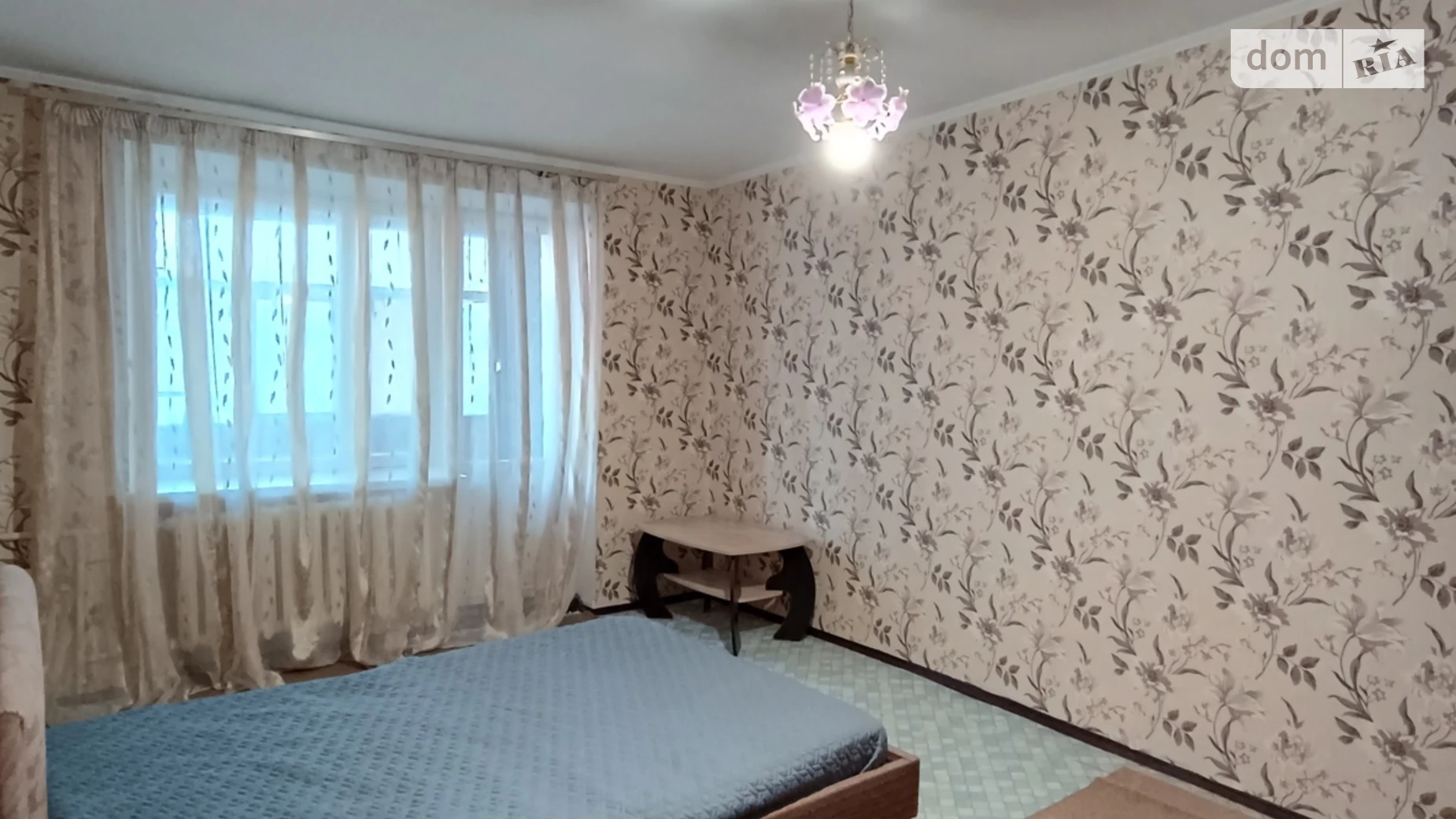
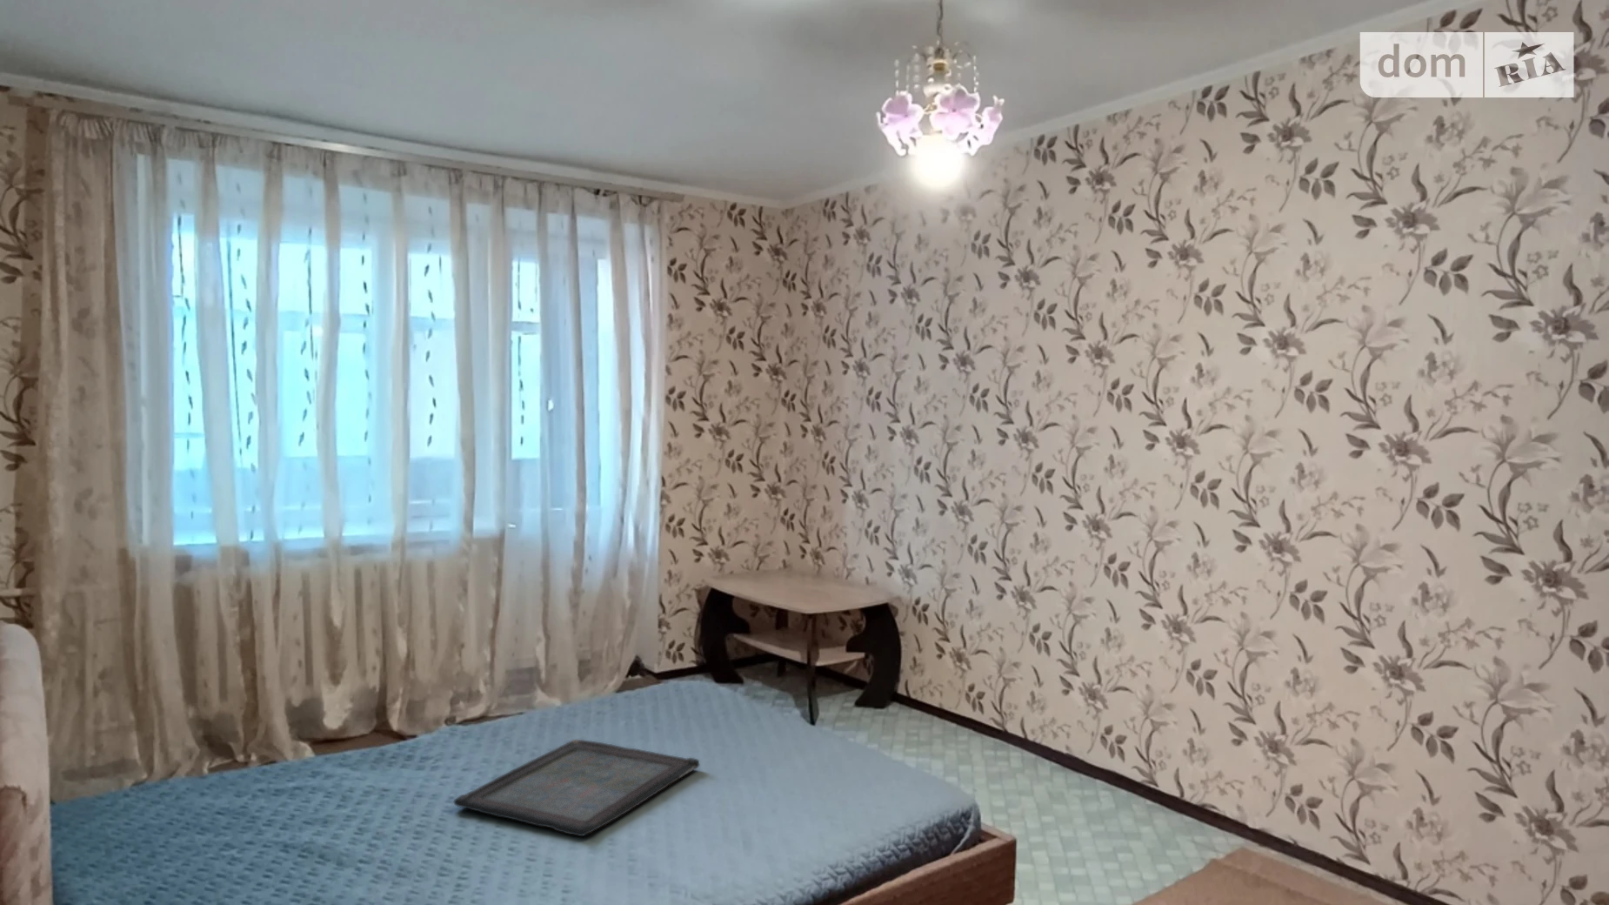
+ serving tray [453,739,701,838]
